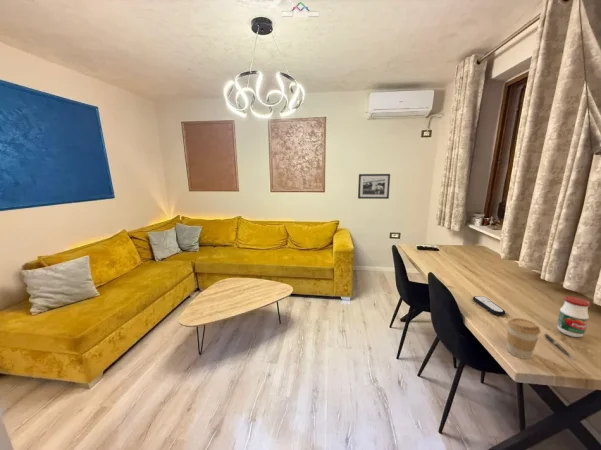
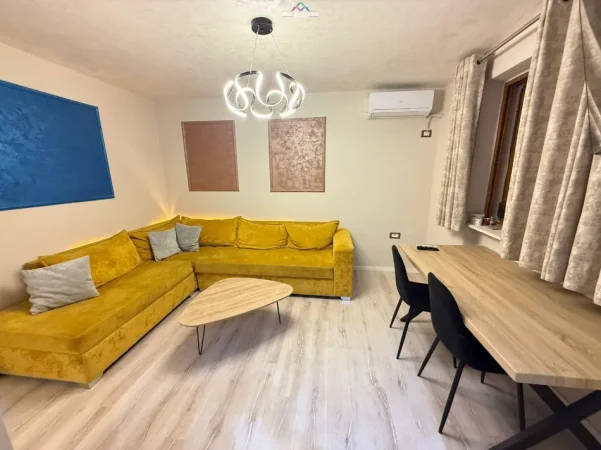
- remote control [472,295,507,316]
- coffee cup [506,317,541,360]
- pen [543,332,575,361]
- jar [556,295,591,338]
- picture frame [357,173,391,200]
